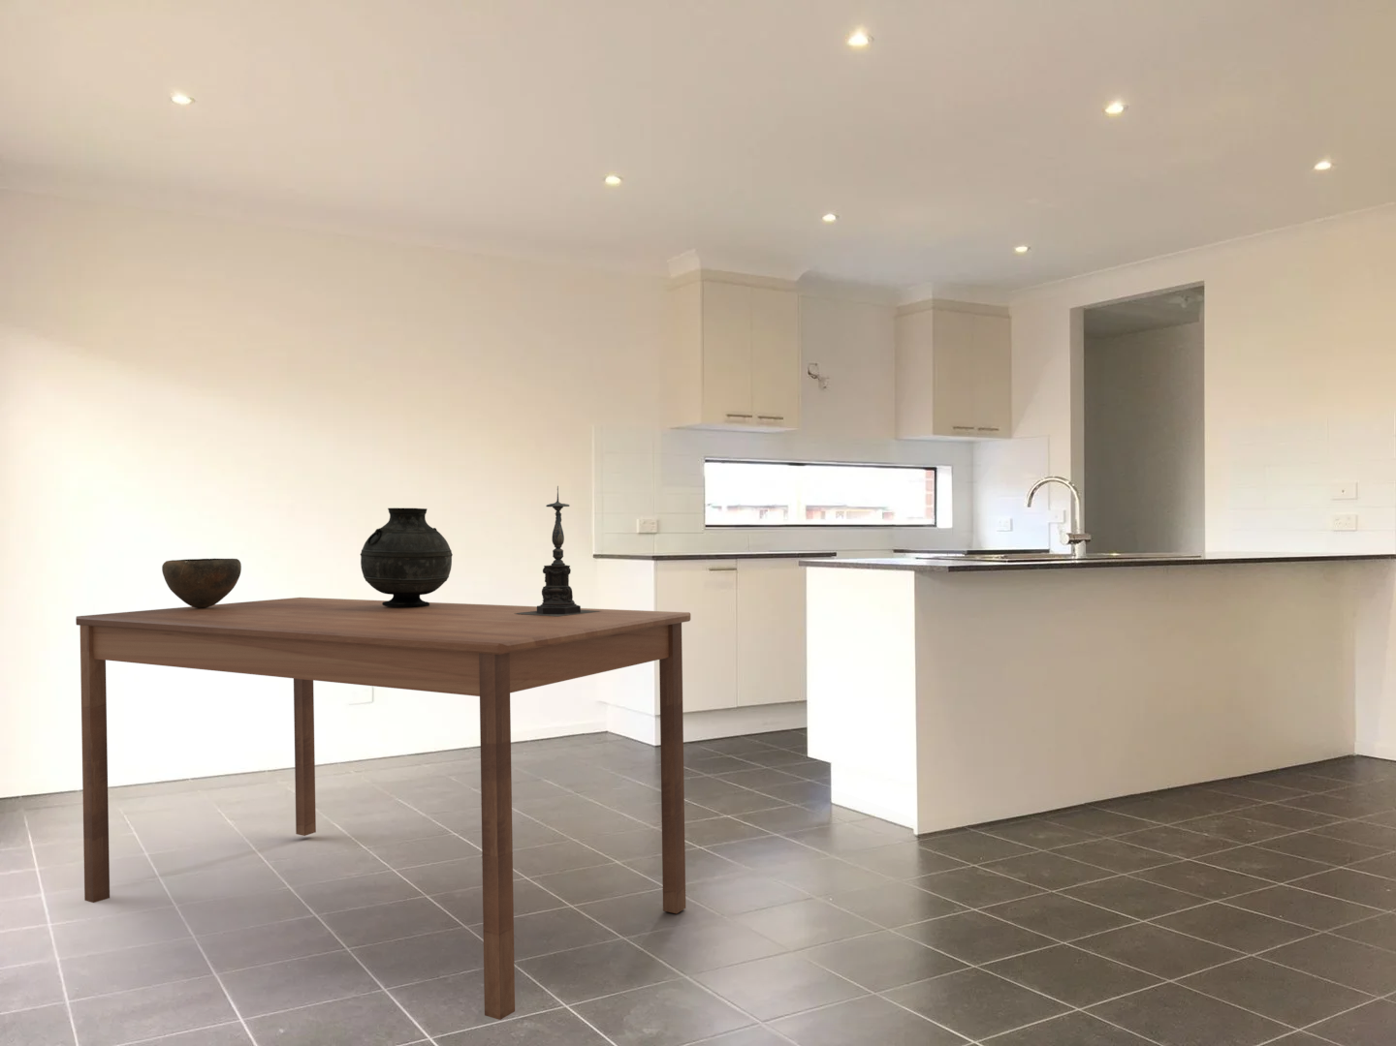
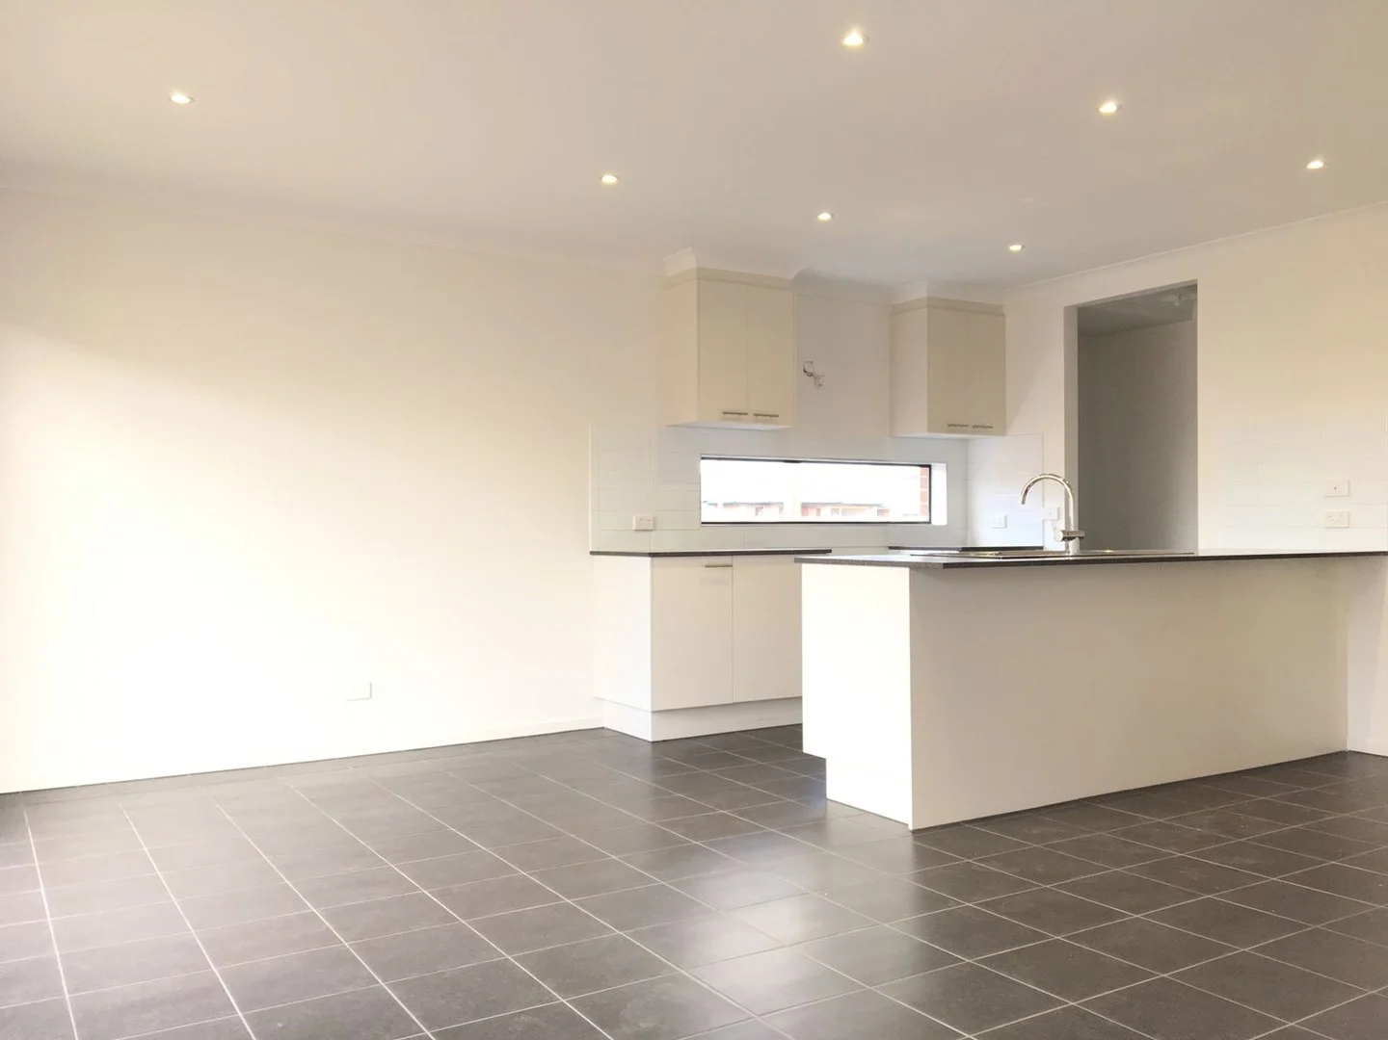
- vase [359,508,454,608]
- dining table [75,597,691,1021]
- bowl [160,558,242,609]
- candle holder [513,486,599,617]
